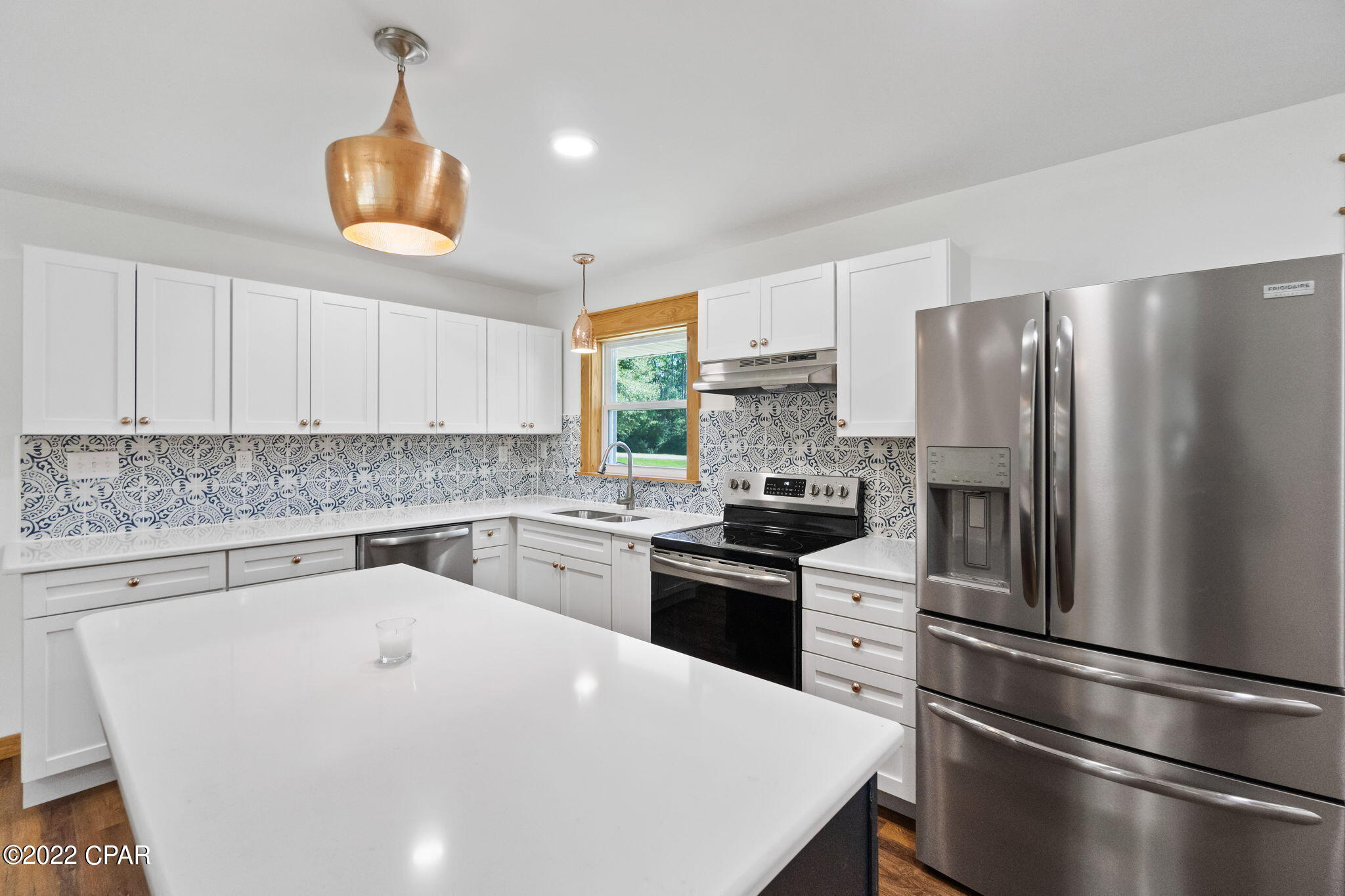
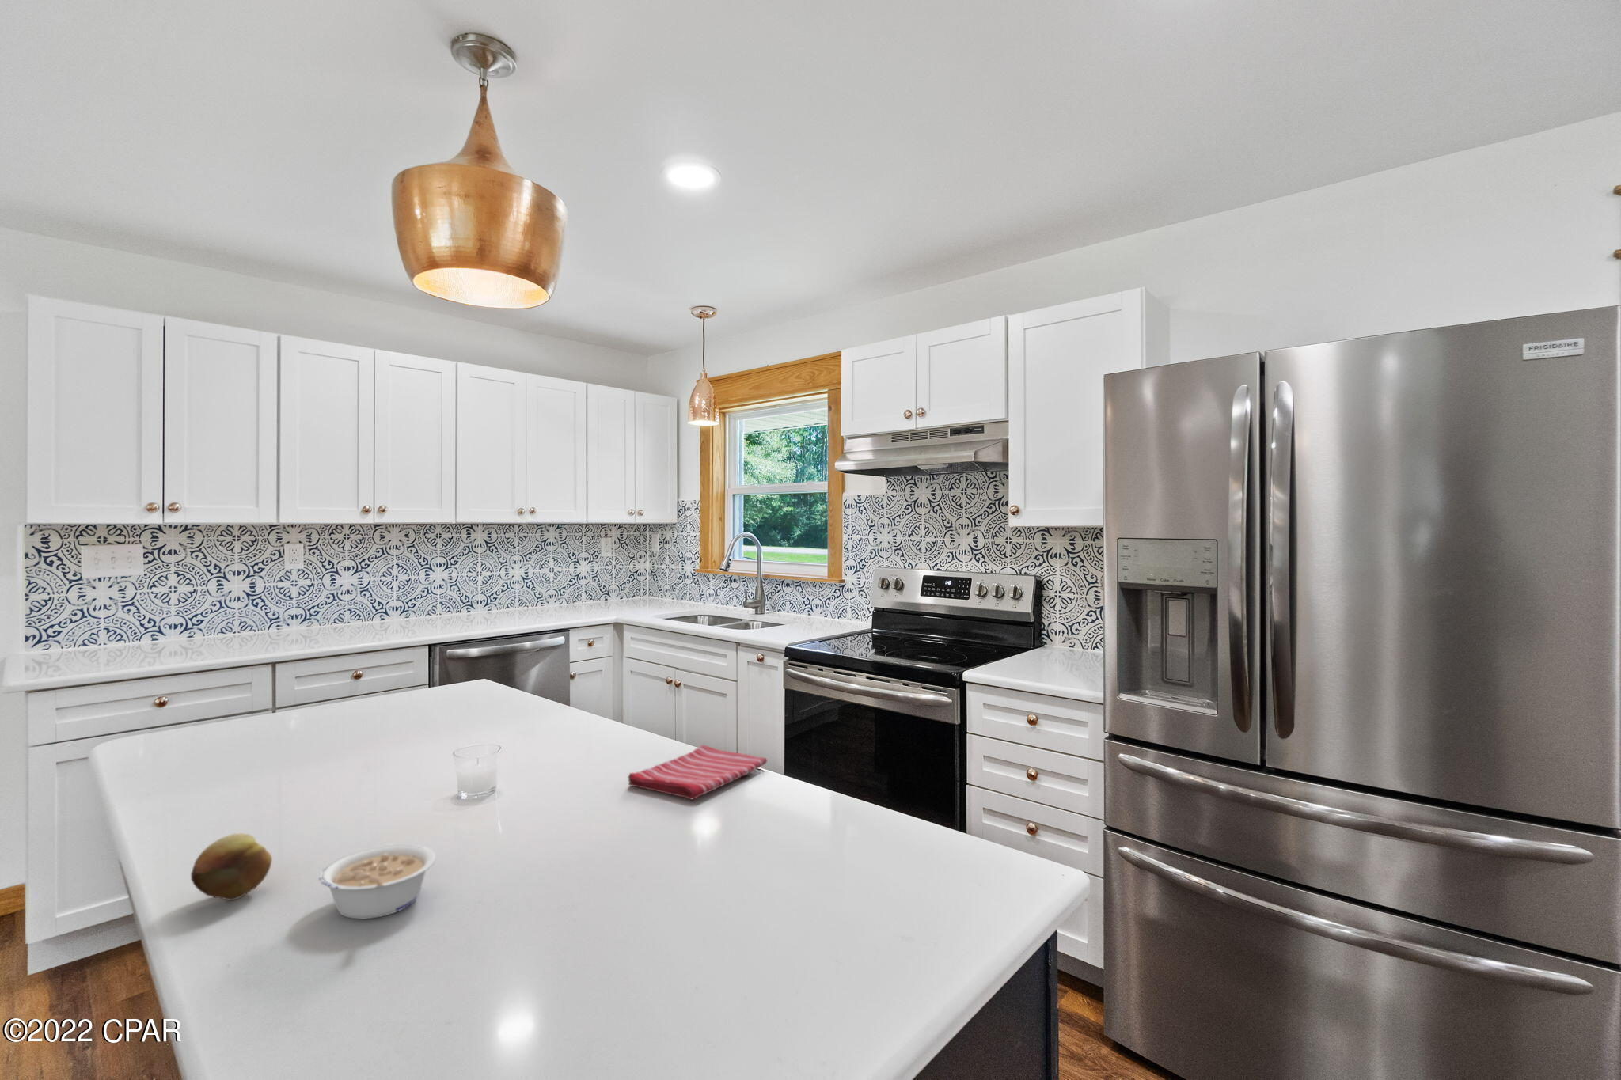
+ dish towel [627,744,768,800]
+ legume [318,844,436,920]
+ fruit [190,833,274,902]
